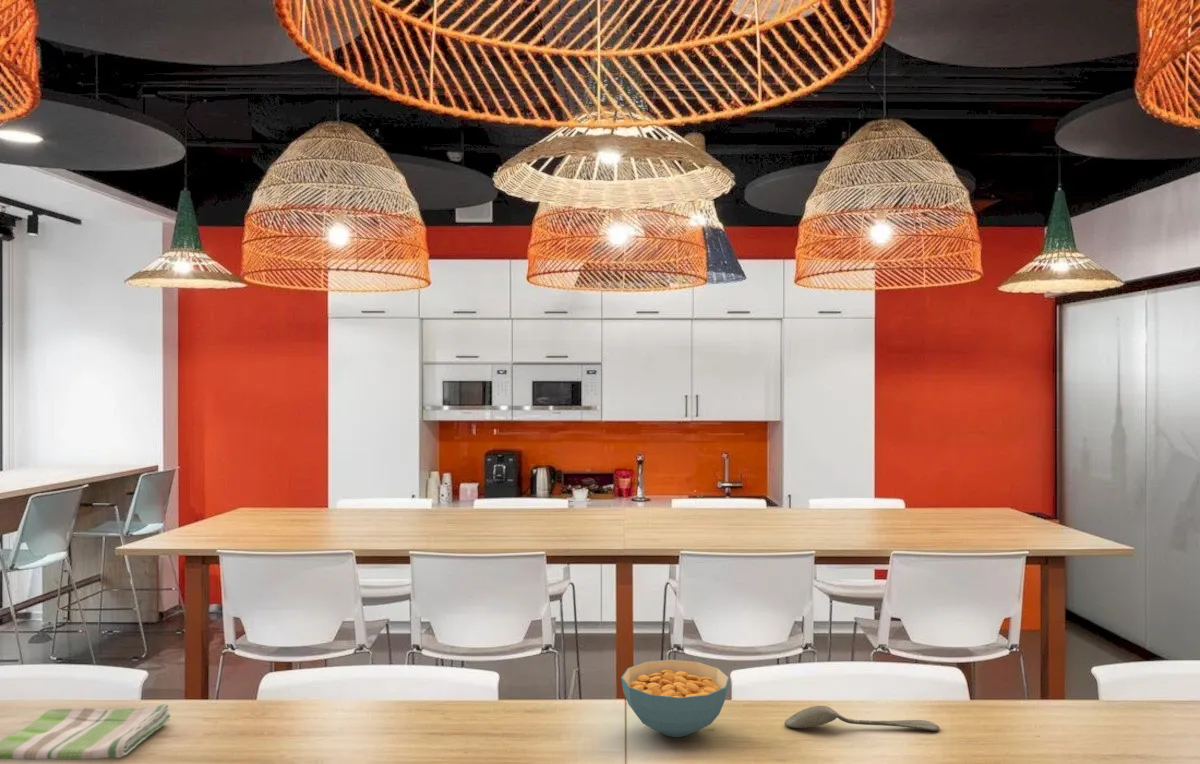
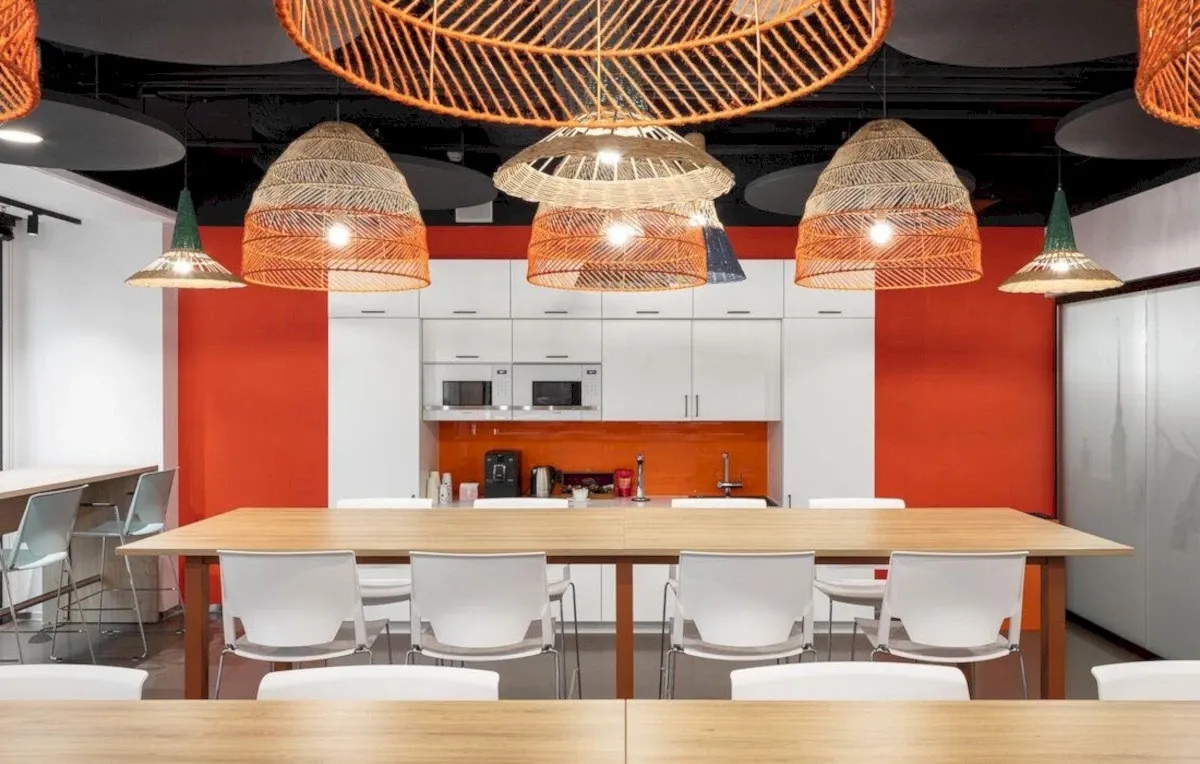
- cereal bowl [620,659,730,738]
- spoon [784,705,940,732]
- dish towel [0,703,172,761]
